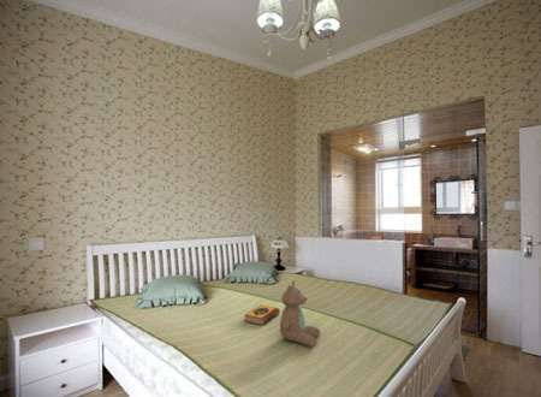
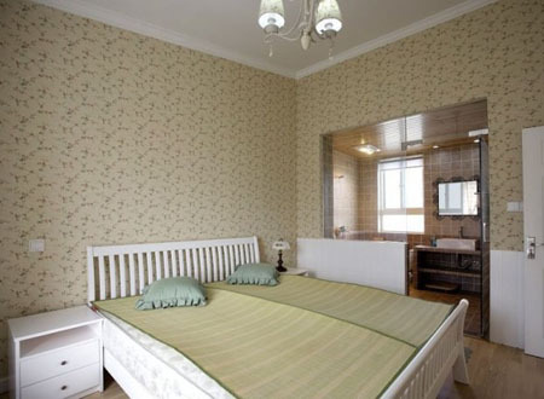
- hardback book [244,304,281,326]
- teddy bear [279,279,321,348]
